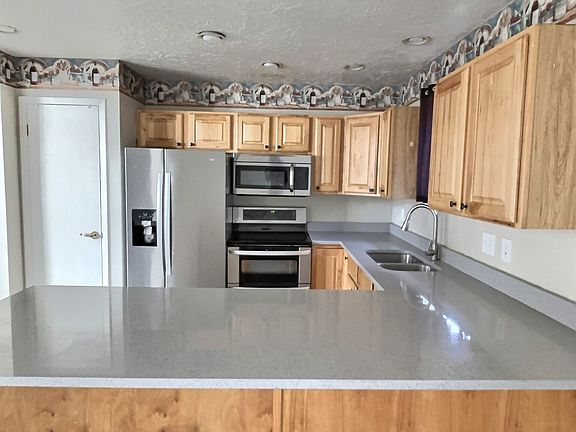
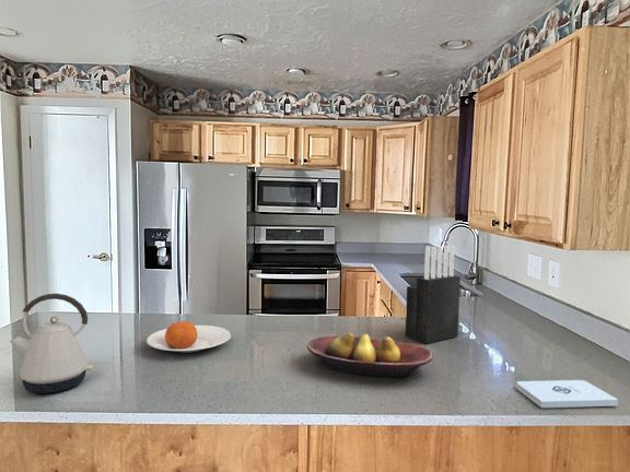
+ fruit bowl [305,331,434,378]
+ plate [145,320,232,353]
+ knife block [405,245,462,344]
+ notepad [515,379,619,409]
+ kettle [9,293,94,394]
